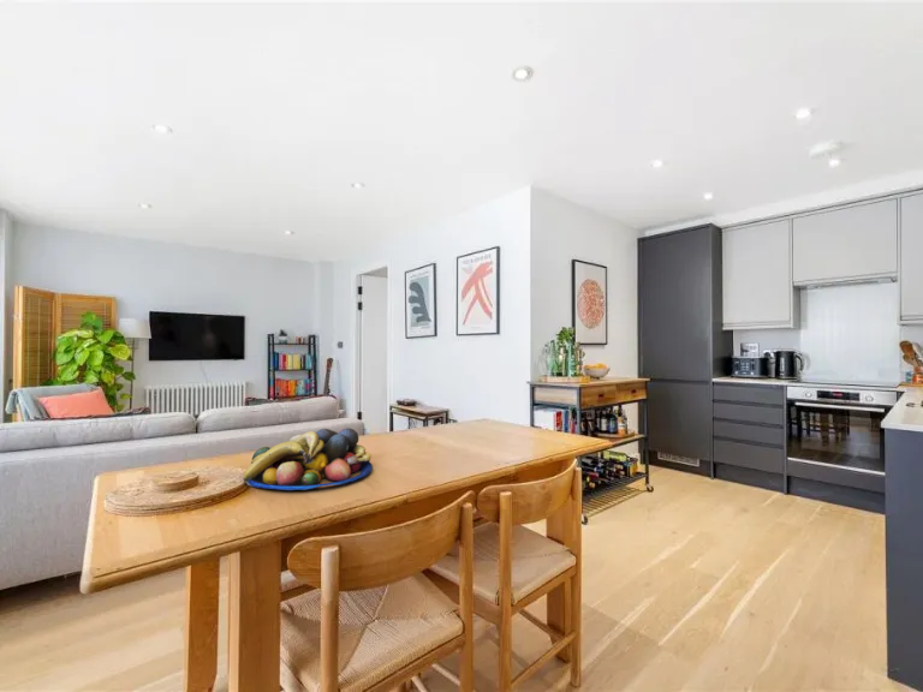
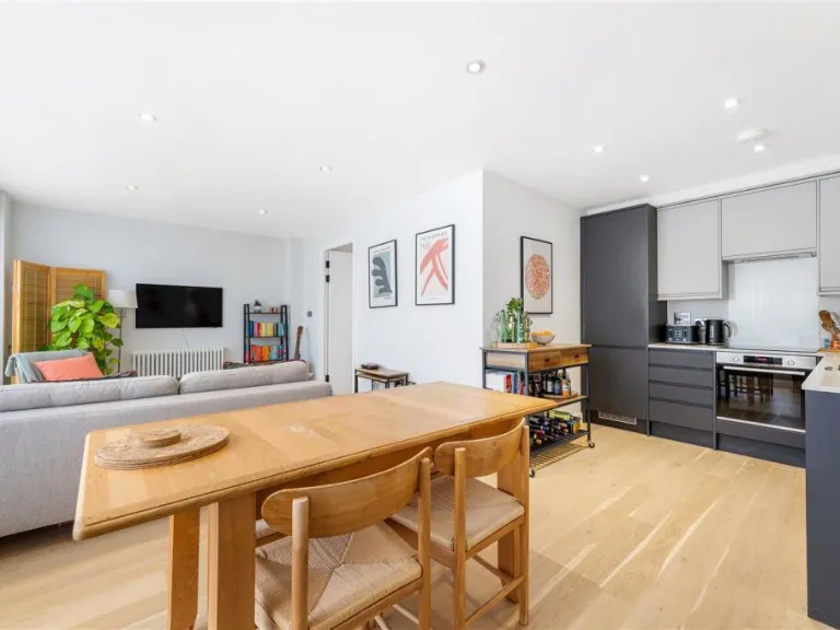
- fruit bowl [243,426,374,491]
